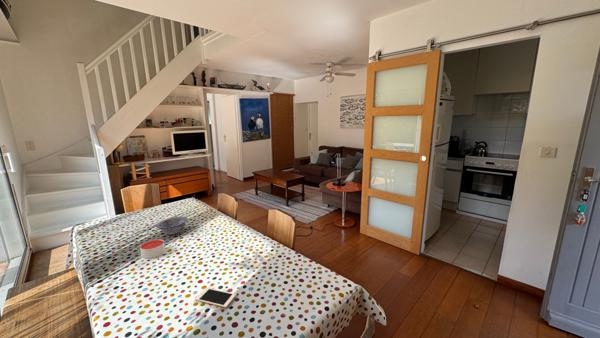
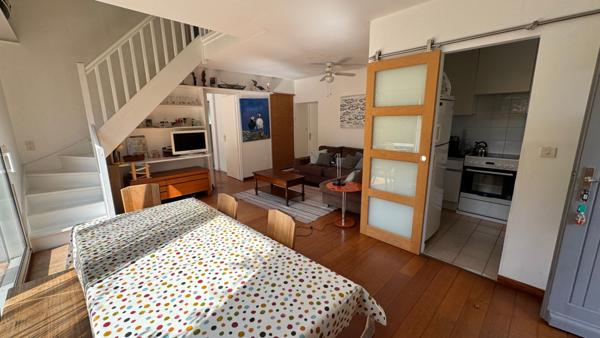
- bowl [155,216,189,236]
- cell phone [194,287,237,308]
- candle [139,238,166,260]
